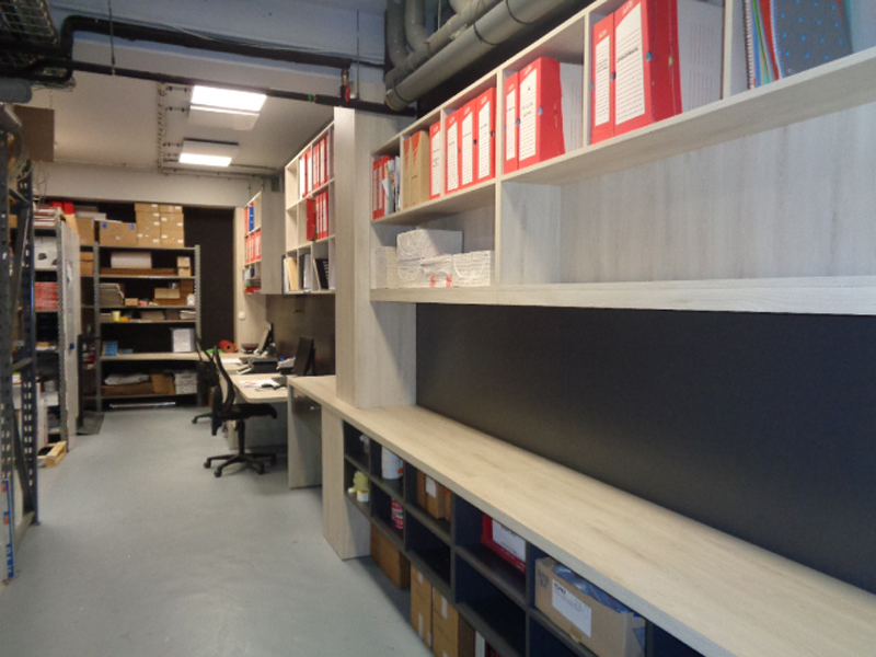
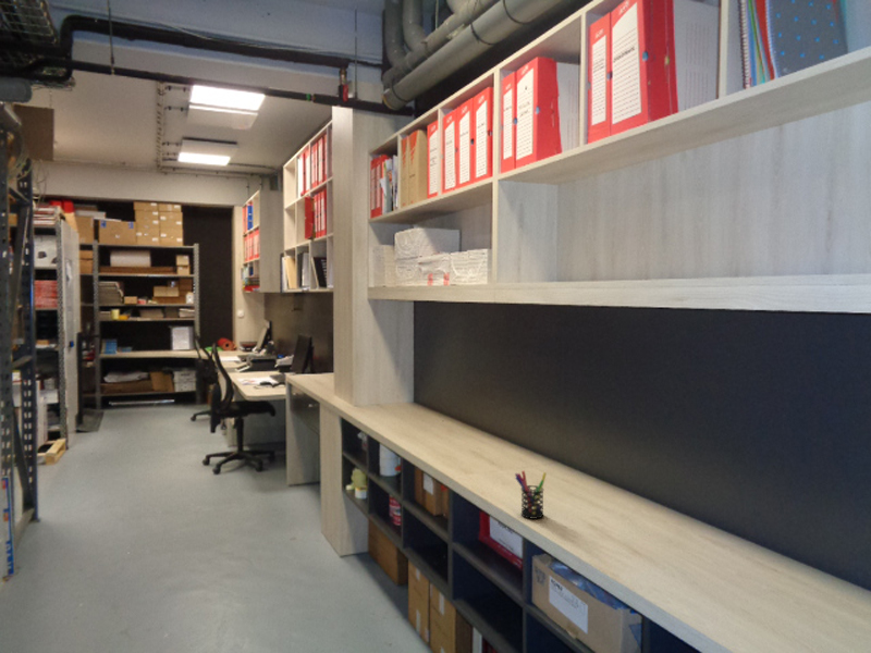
+ pen holder [514,470,548,520]
